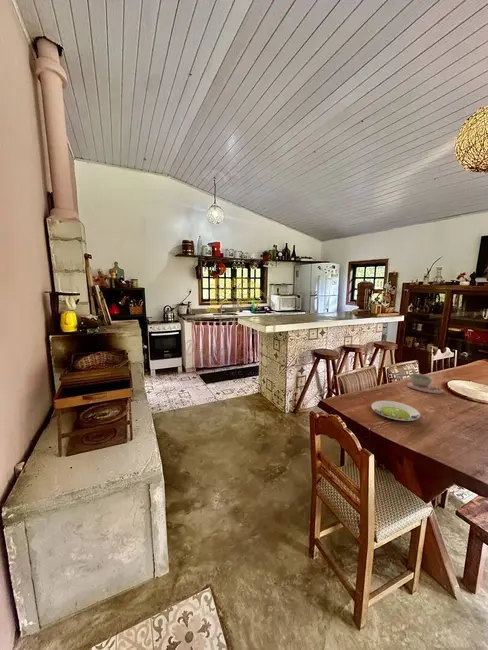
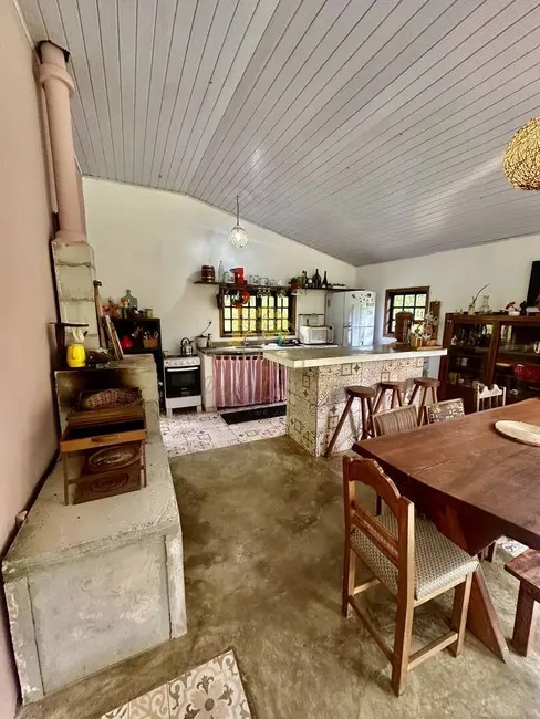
- salad plate [370,400,421,422]
- bowl [406,372,444,394]
